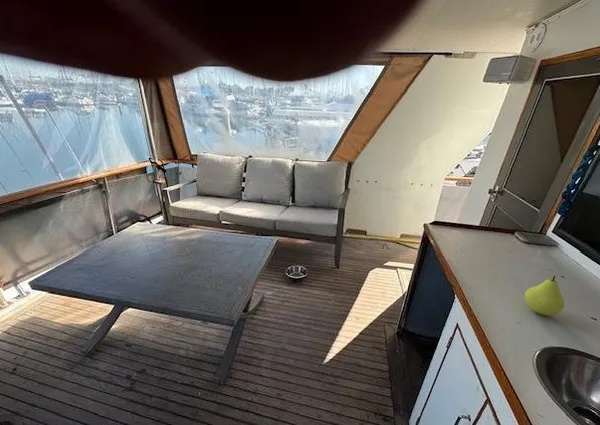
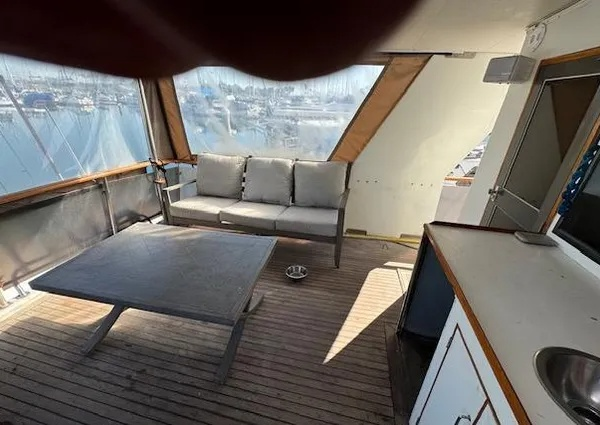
- fruit [524,275,566,316]
